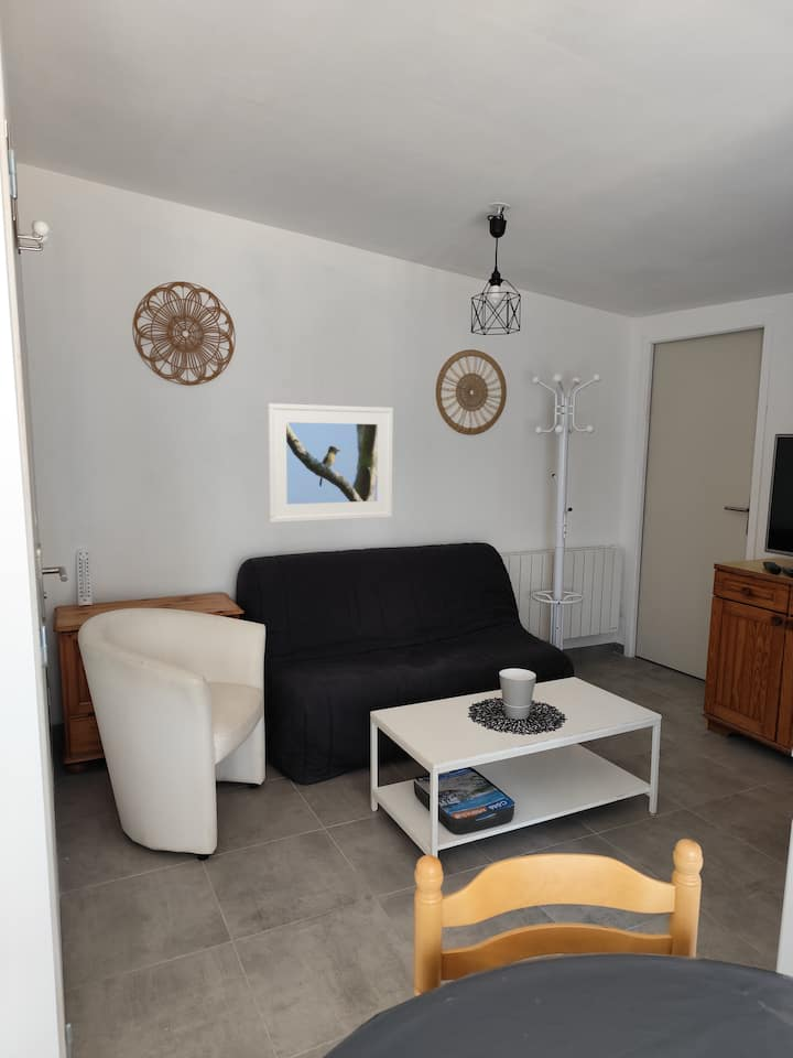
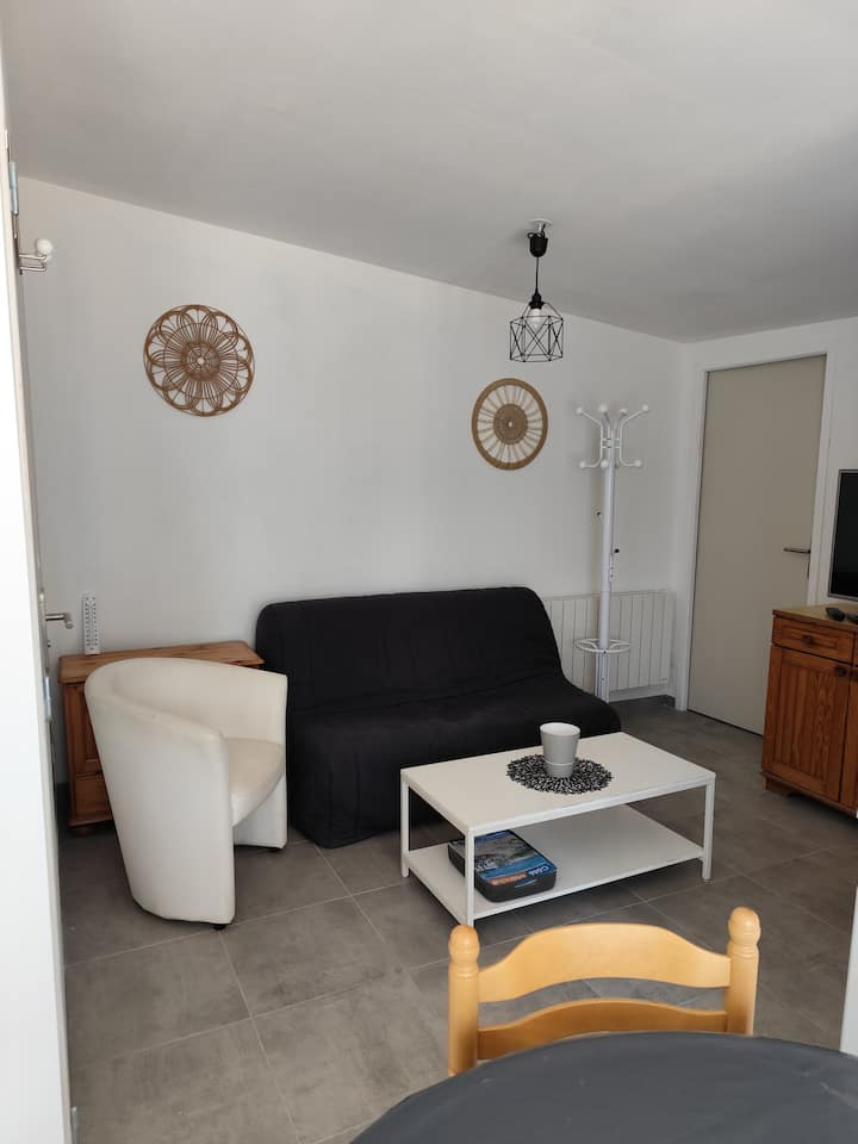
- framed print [267,402,394,523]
